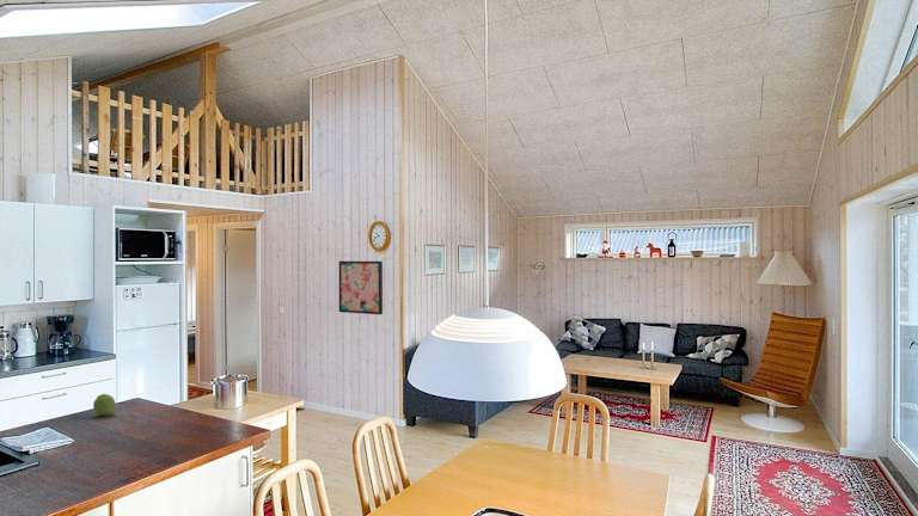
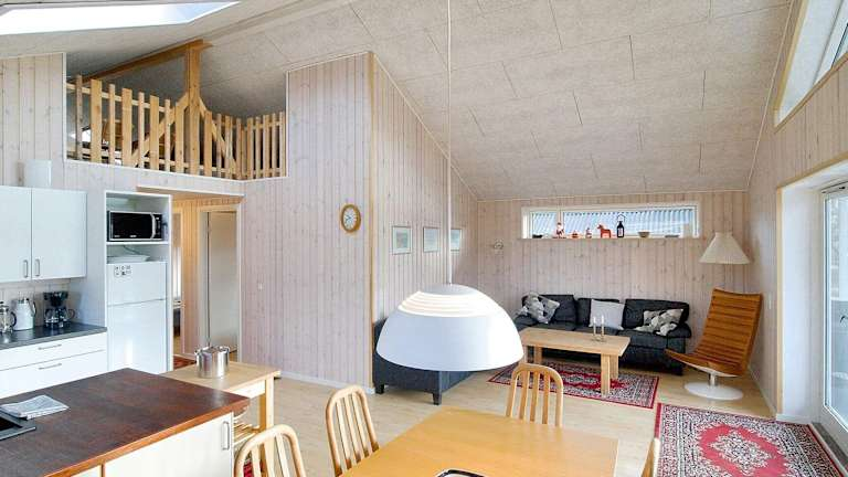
- wall art [338,260,384,315]
- fruit [92,393,117,417]
